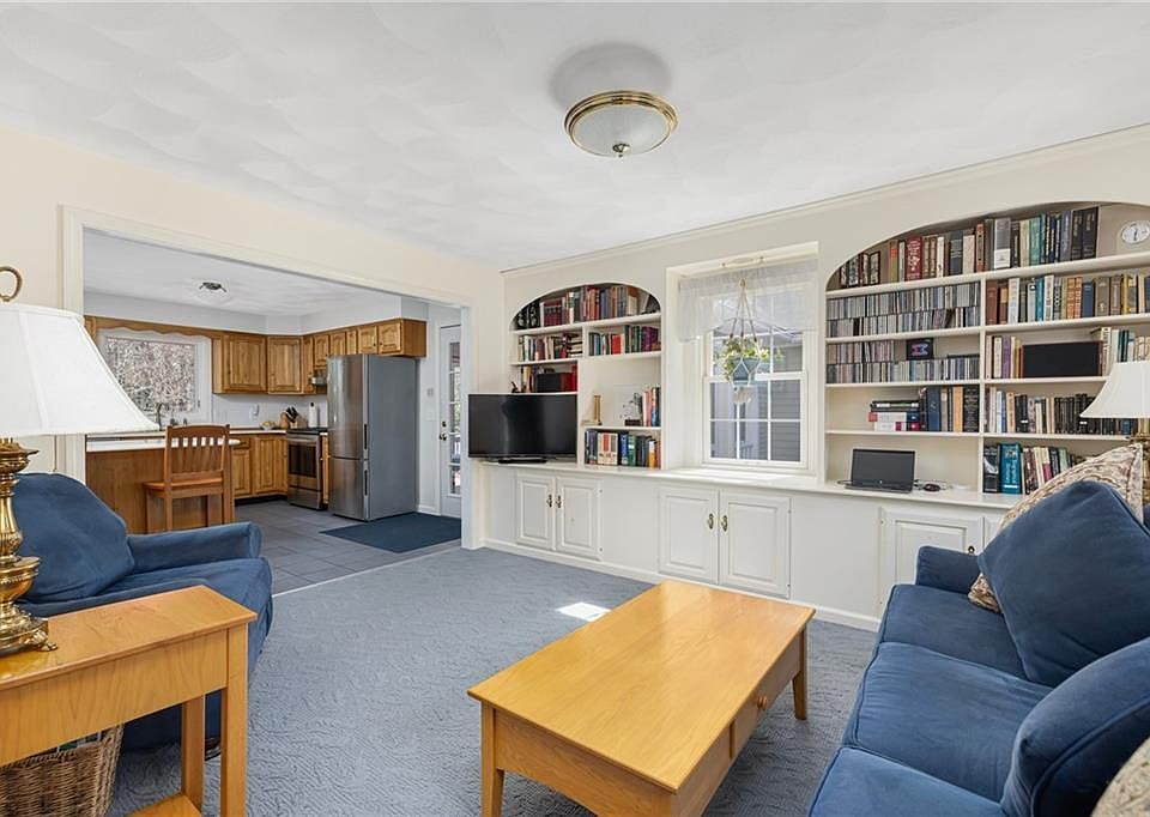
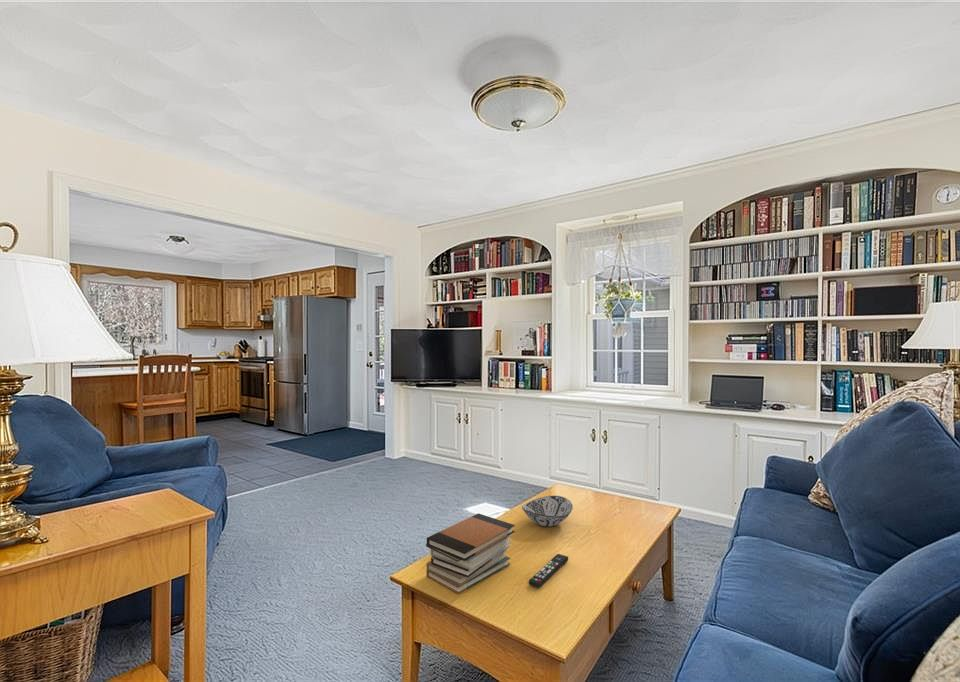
+ book stack [425,512,516,595]
+ decorative bowl [521,495,574,528]
+ remote control [527,553,569,588]
